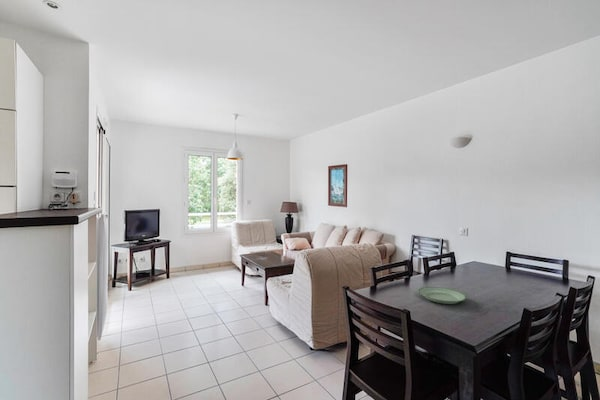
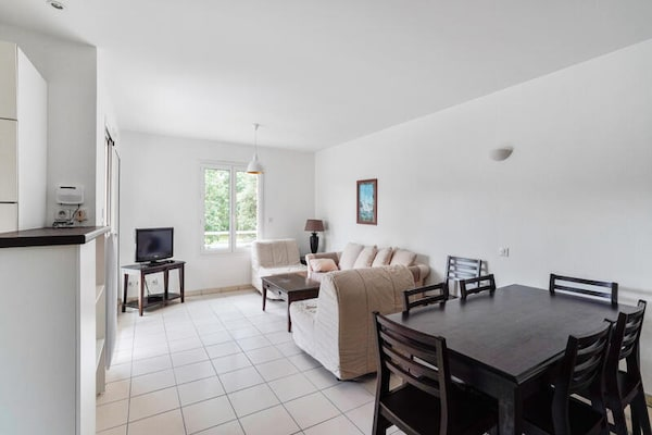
- plate [417,286,468,305]
